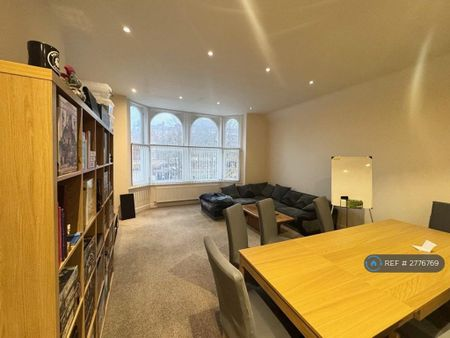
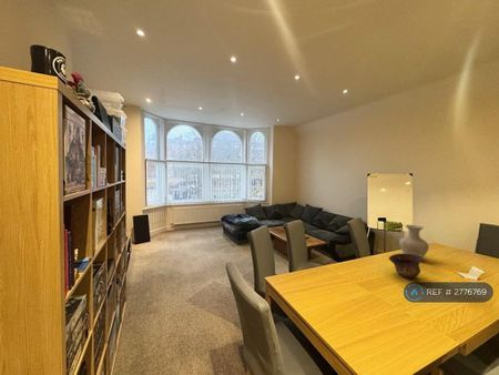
+ bowl [388,253,424,280]
+ vase [398,224,430,261]
